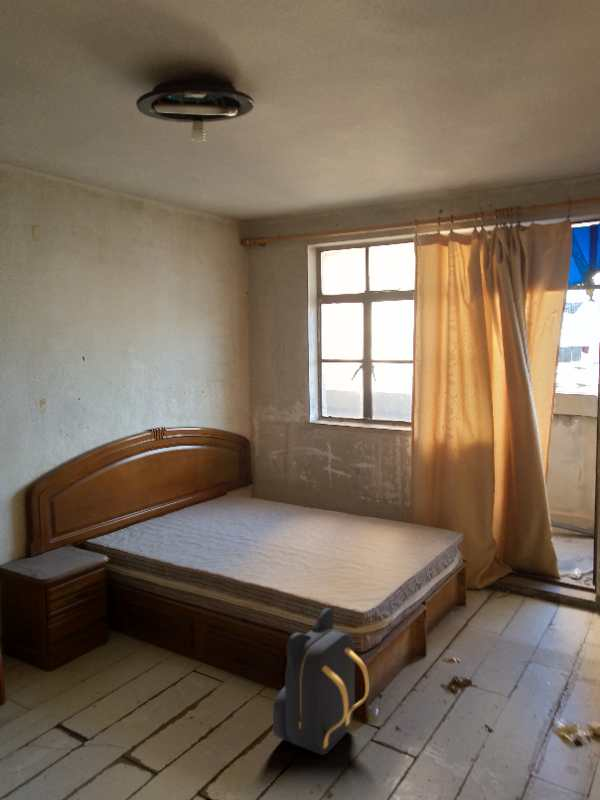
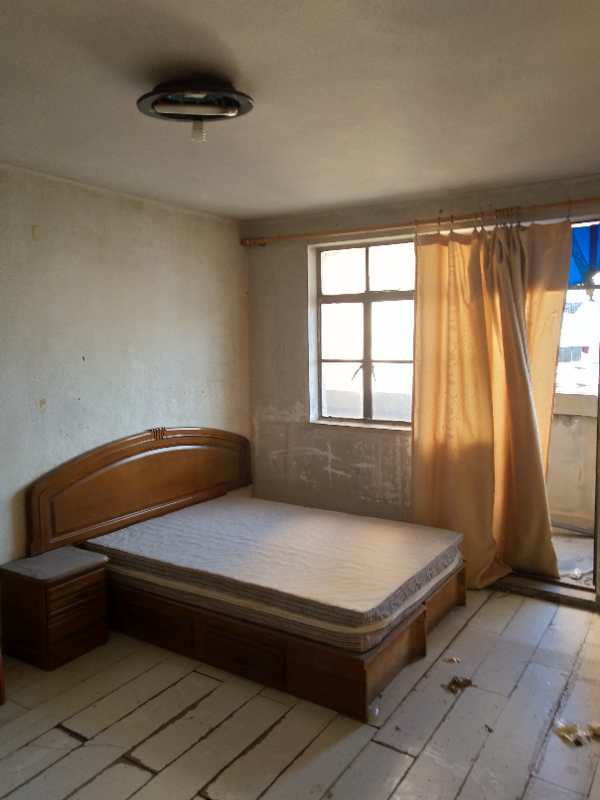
- backpack [272,607,370,756]
